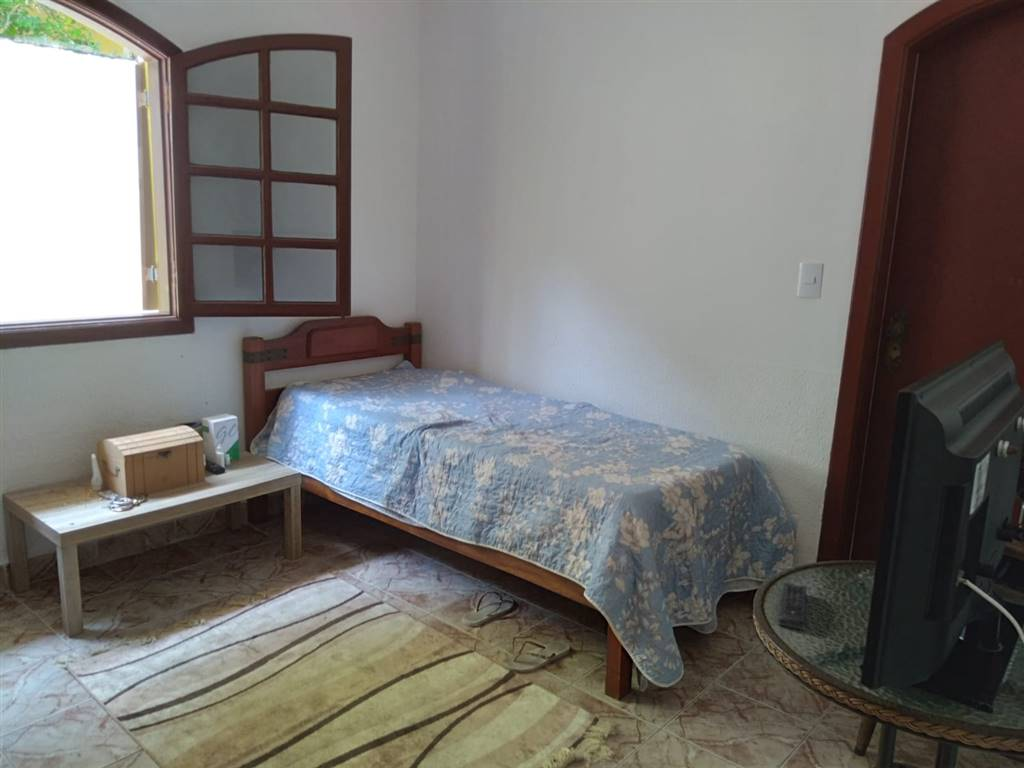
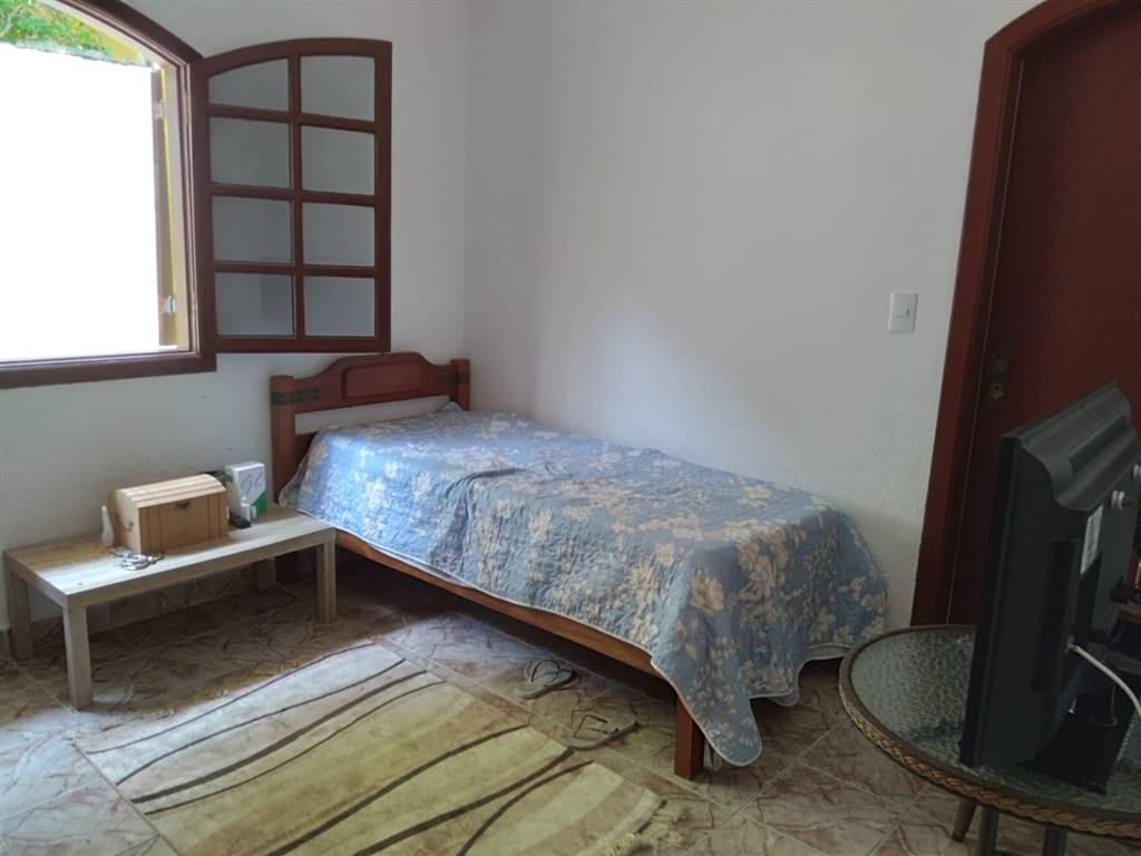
- remote control [777,581,808,631]
